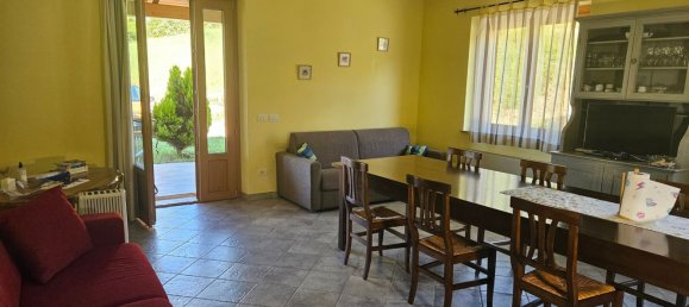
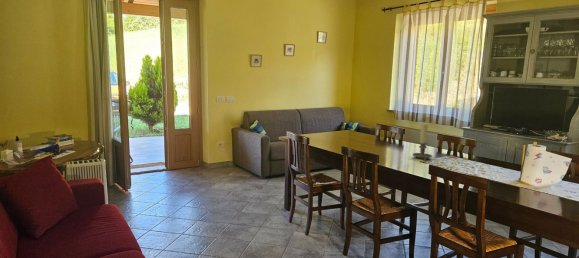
+ candle holder [412,123,433,161]
